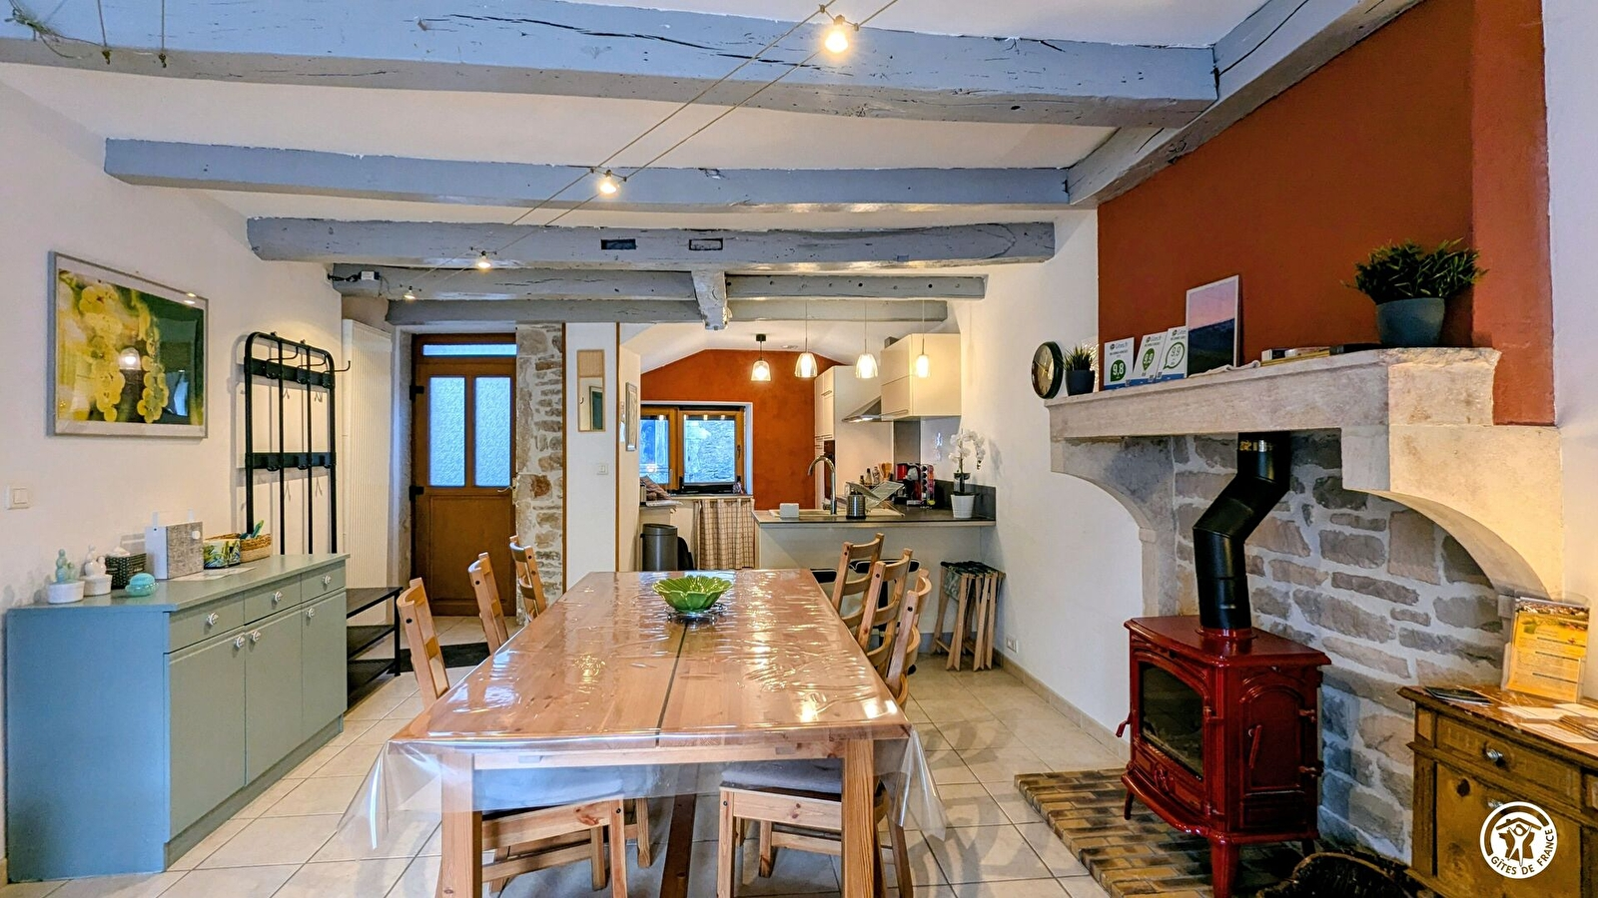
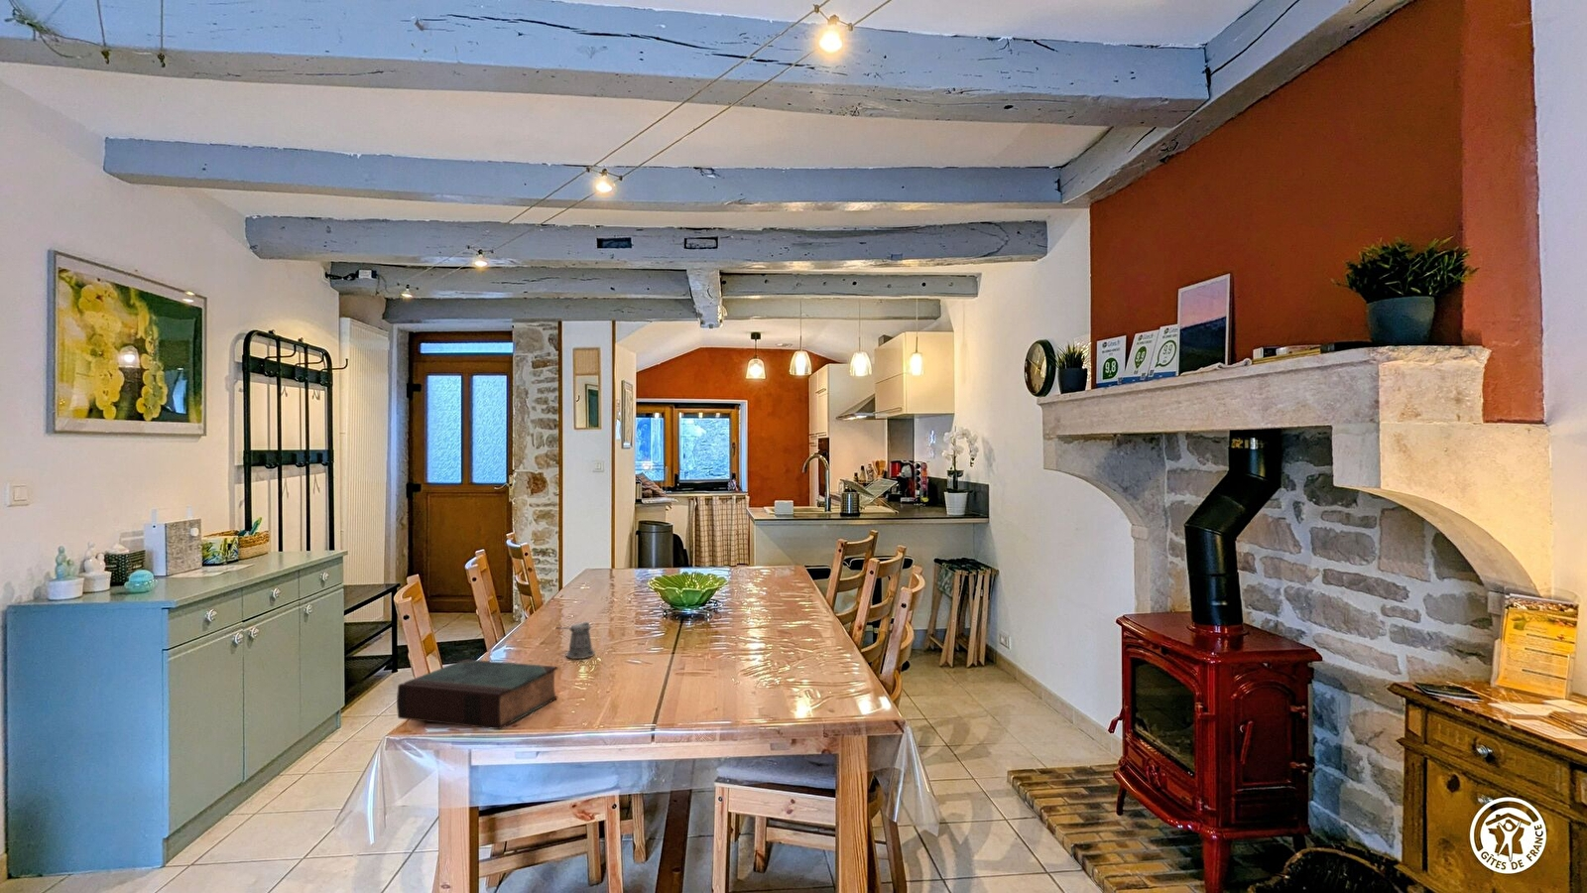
+ pepper shaker [556,622,595,660]
+ book [396,657,558,731]
